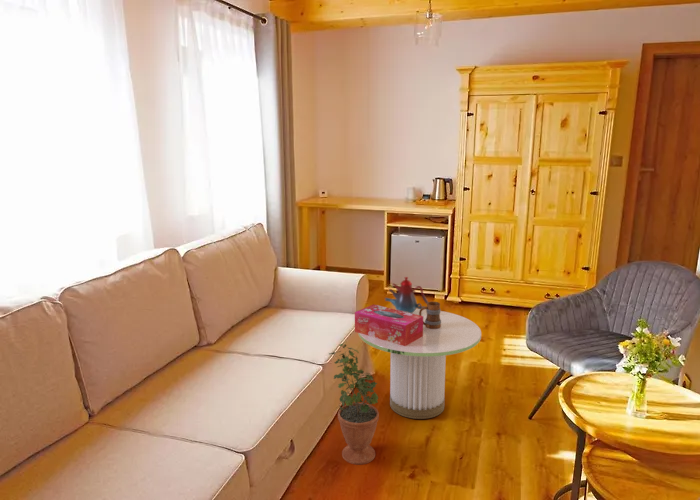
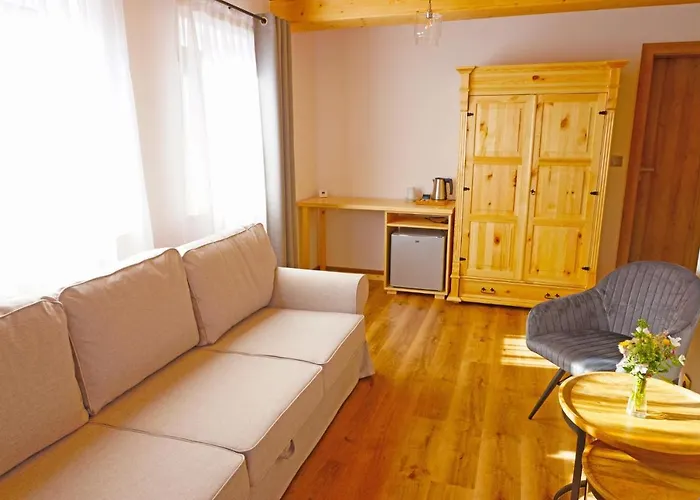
- teakettle [384,276,429,313]
- potted plant [328,343,380,466]
- side table [357,308,482,420]
- tissue box [354,303,423,346]
- mug [419,301,441,329]
